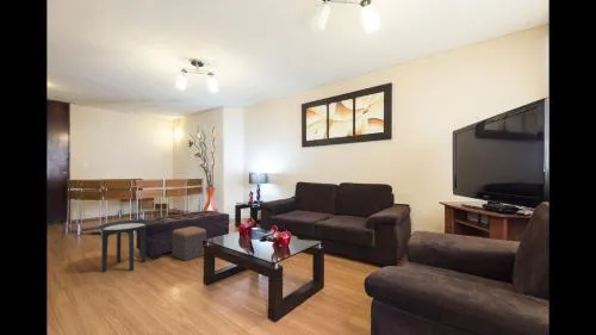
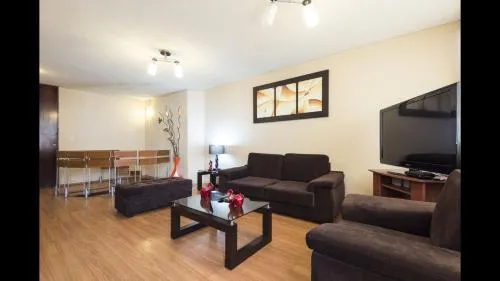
- side table [97,219,150,273]
- footstool [170,225,207,262]
